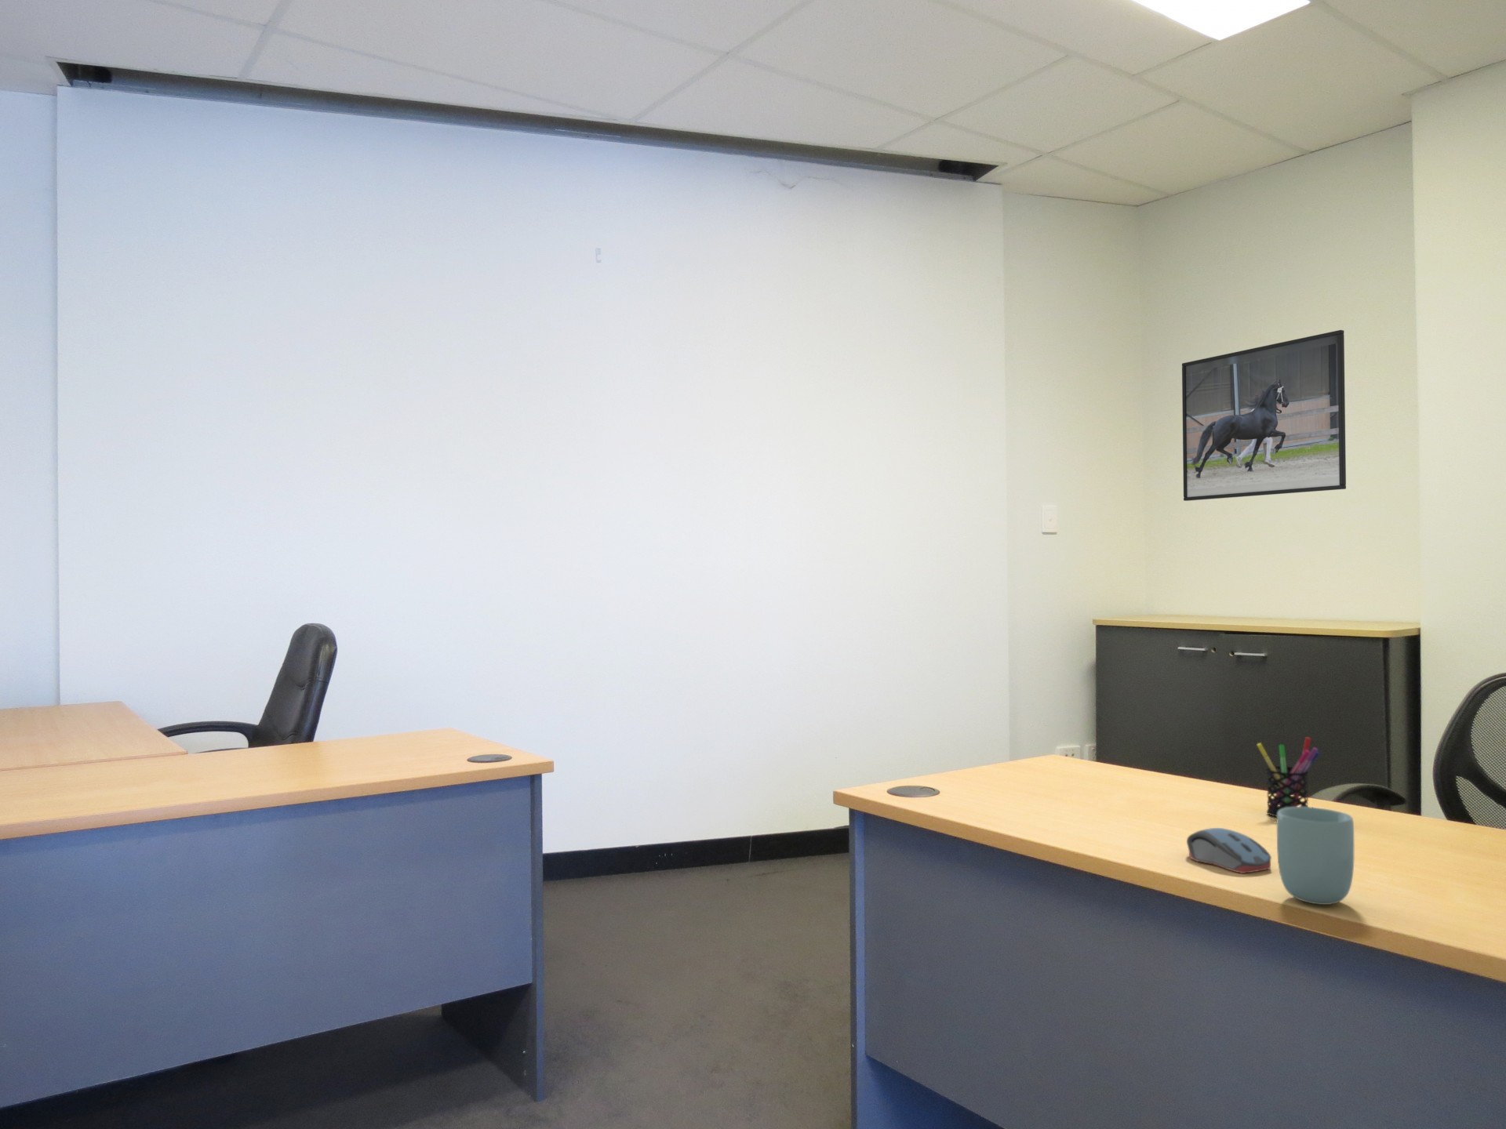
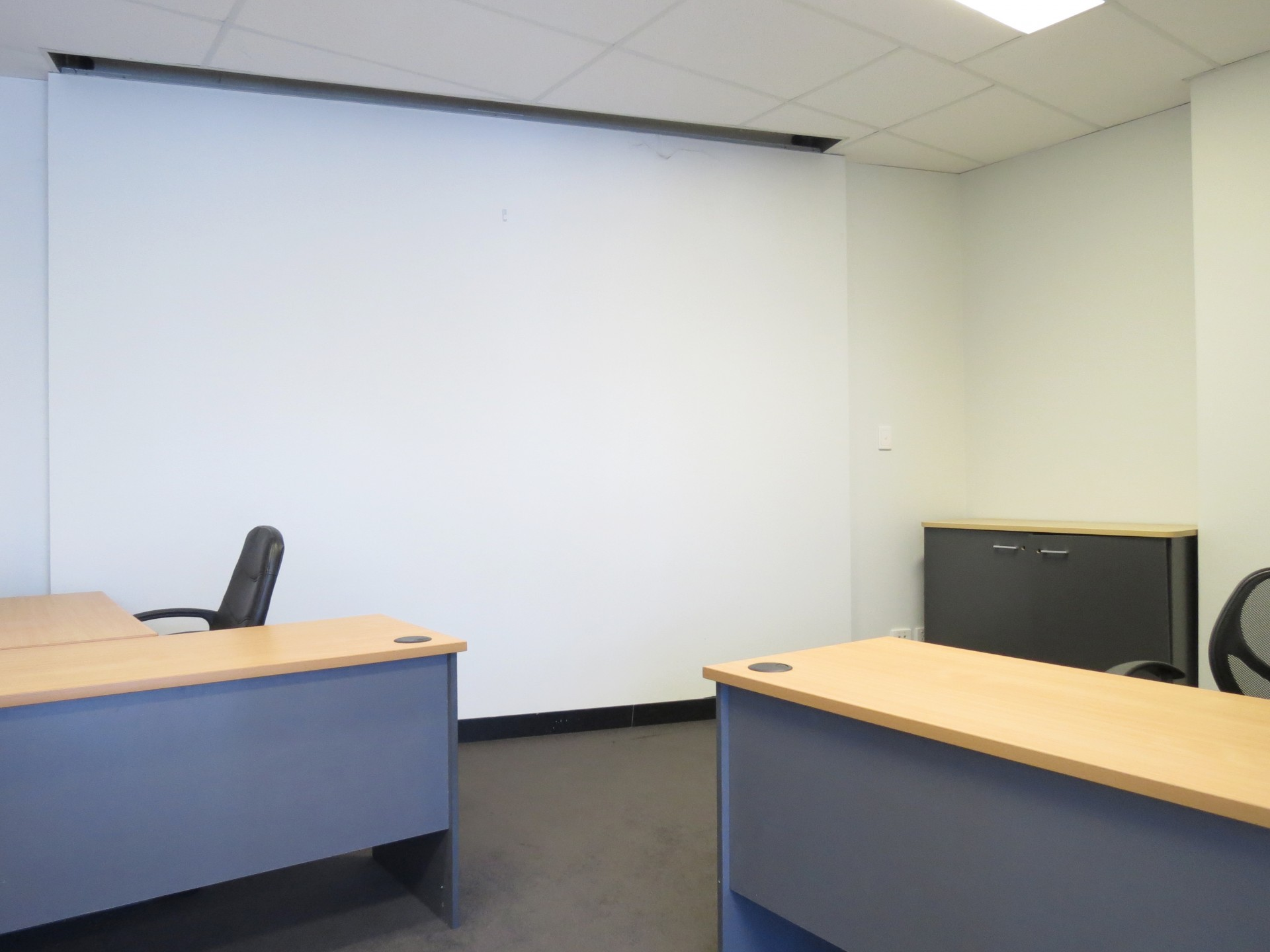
- cup [1276,806,1354,906]
- computer mouse [1186,827,1272,874]
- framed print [1181,330,1347,502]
- pen holder [1256,736,1321,818]
